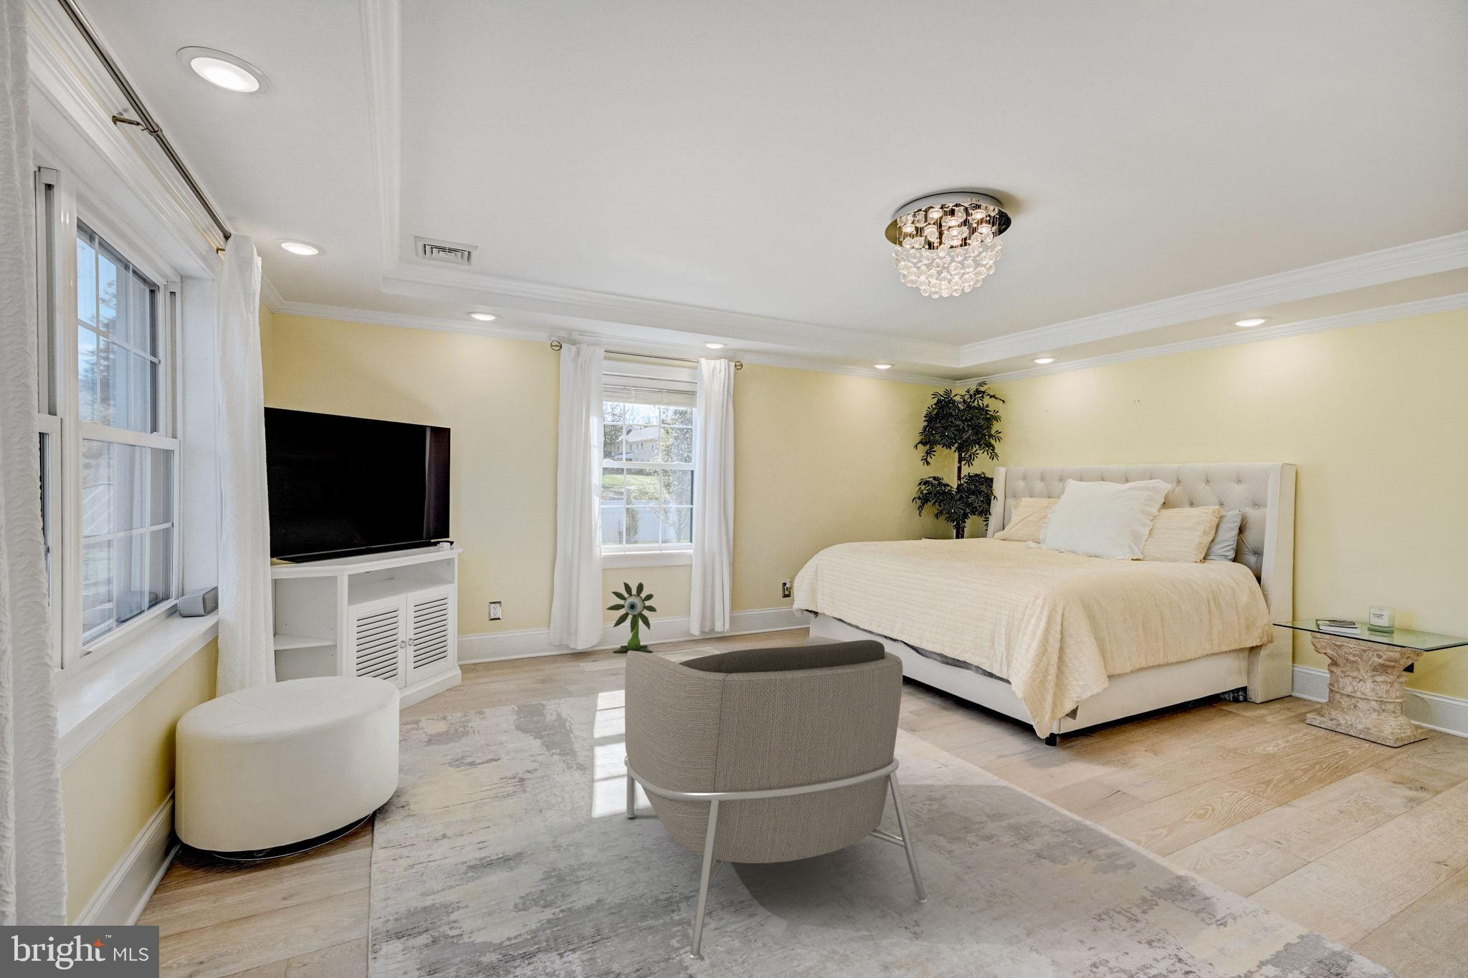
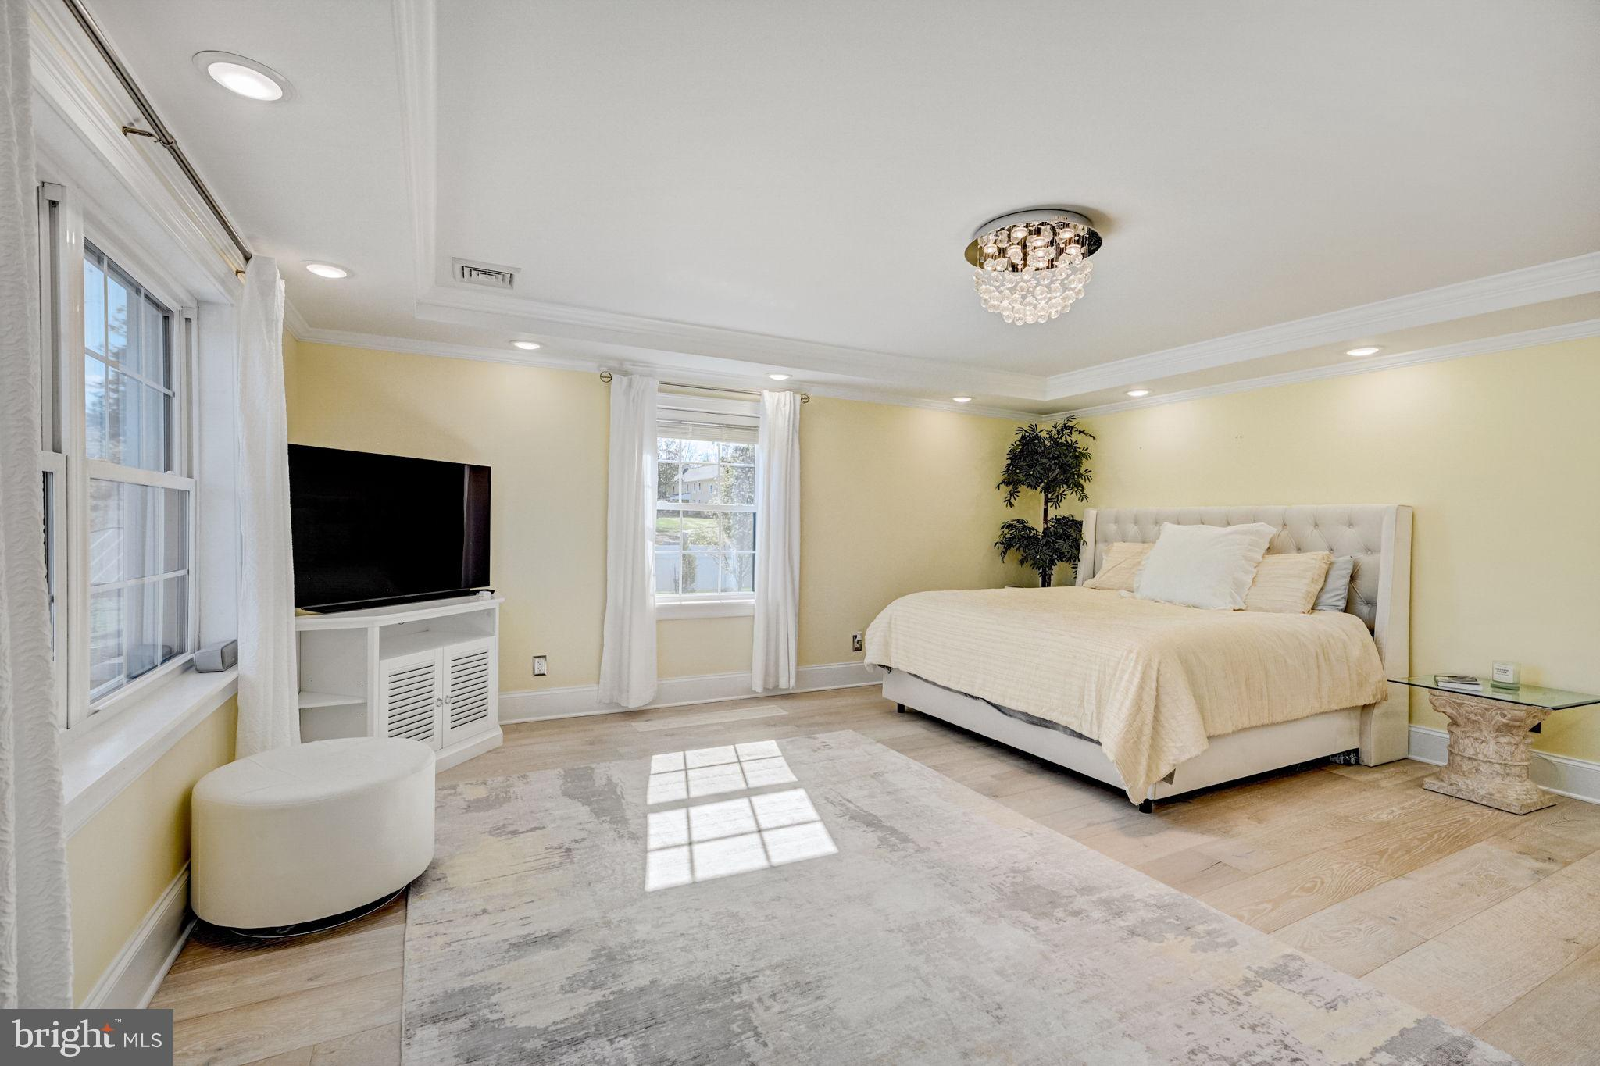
- decorative plant [605,581,657,654]
- armchair [623,635,928,961]
